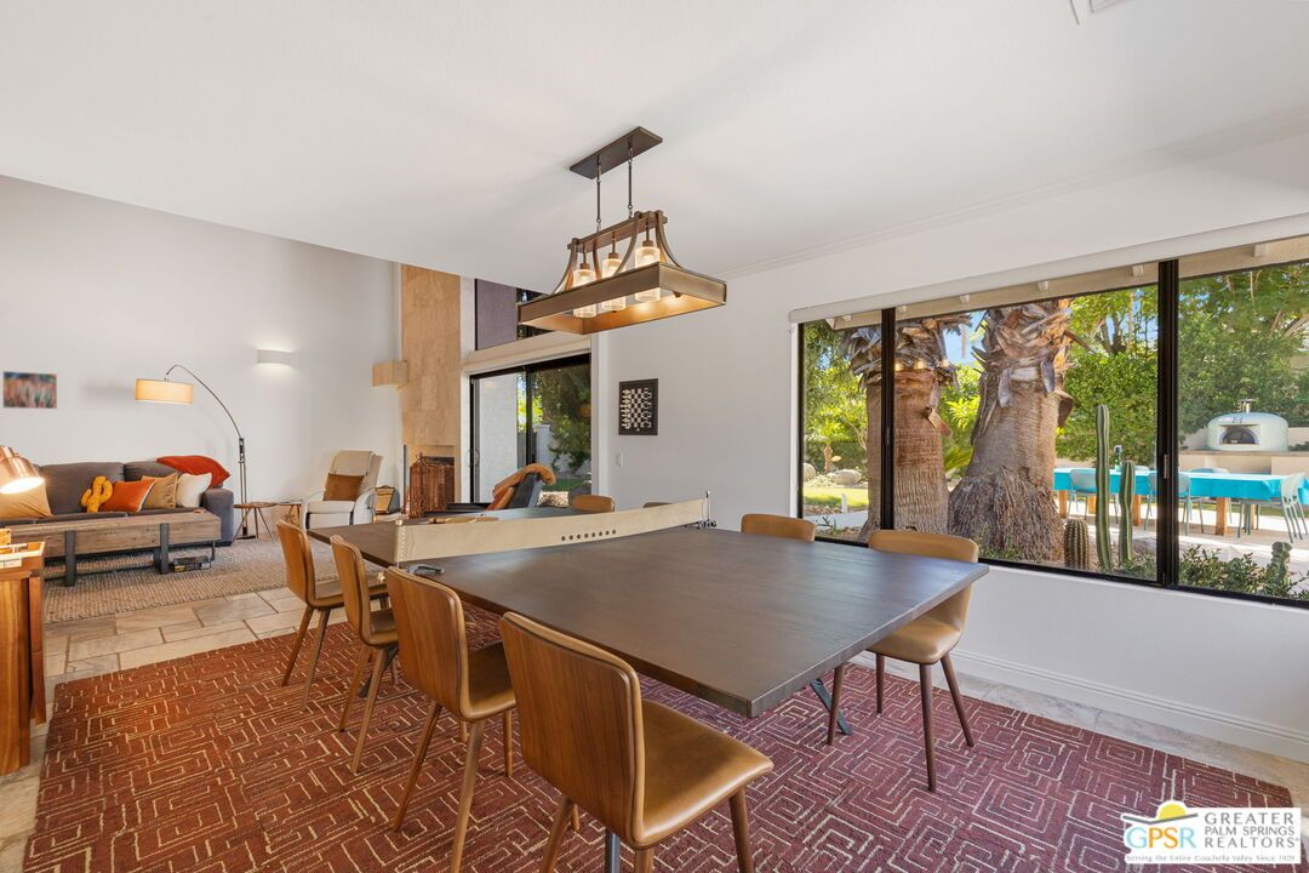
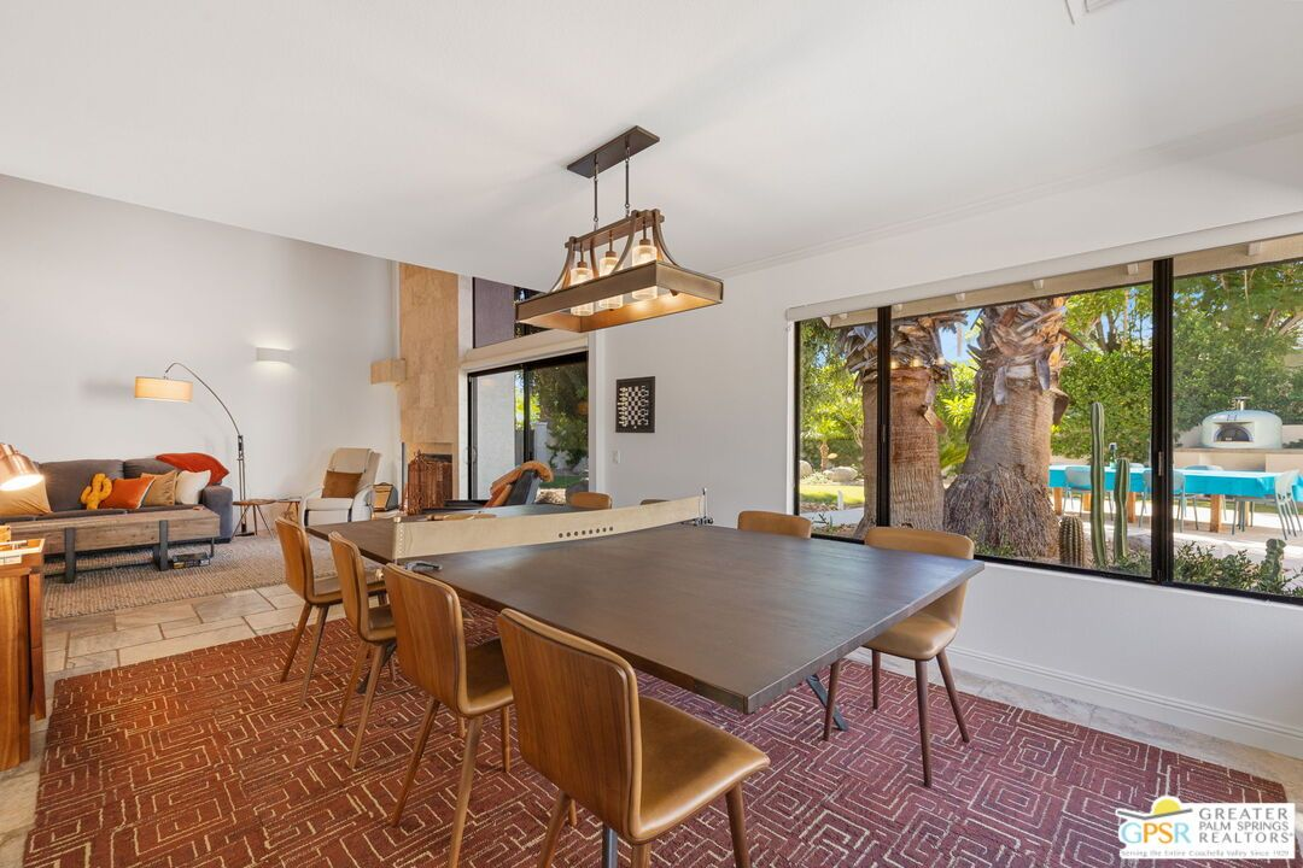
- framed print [1,370,58,411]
